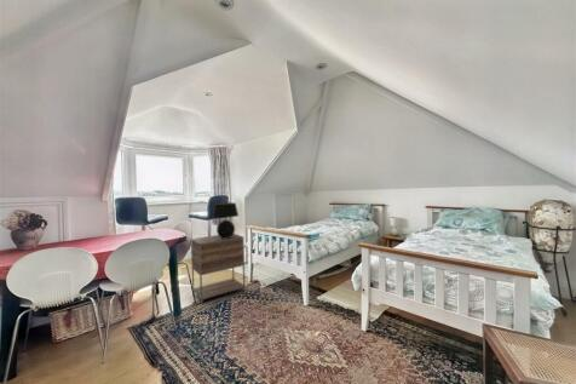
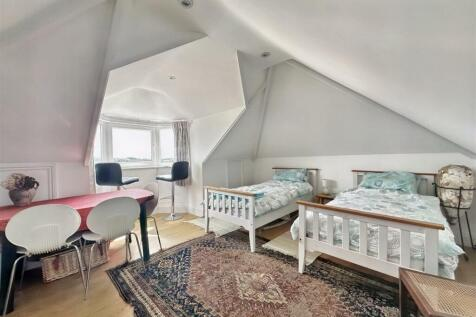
- table lamp [212,201,240,239]
- nightstand [190,233,247,306]
